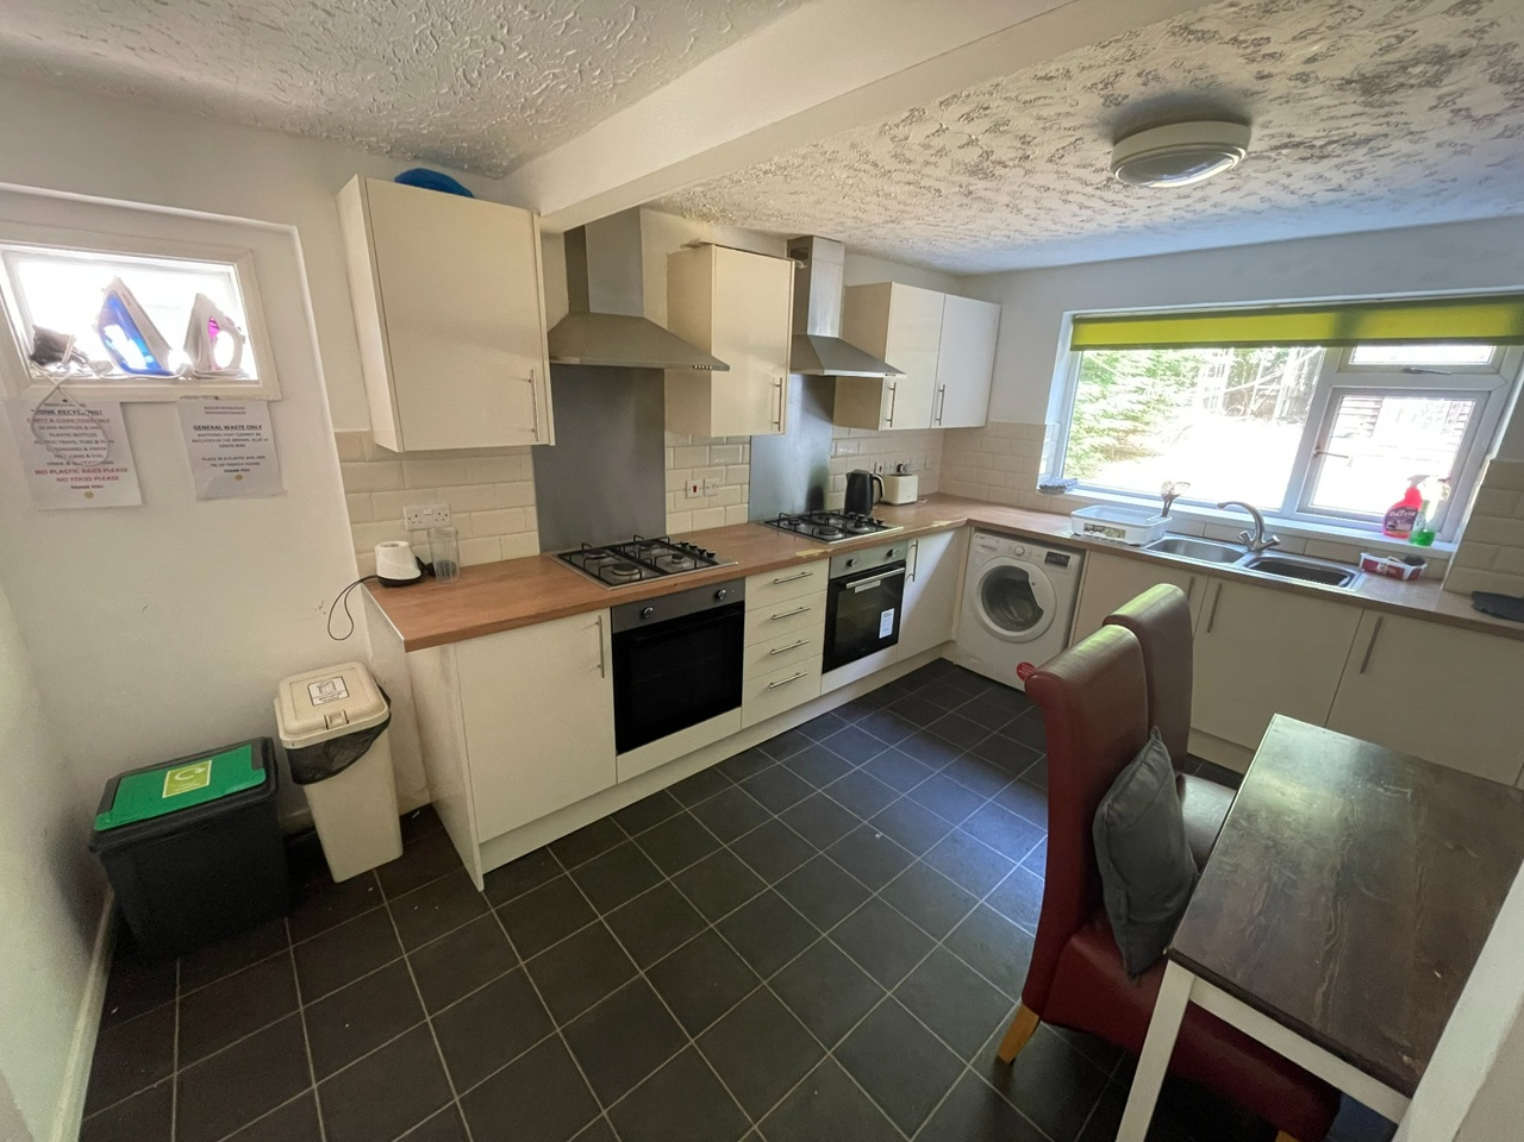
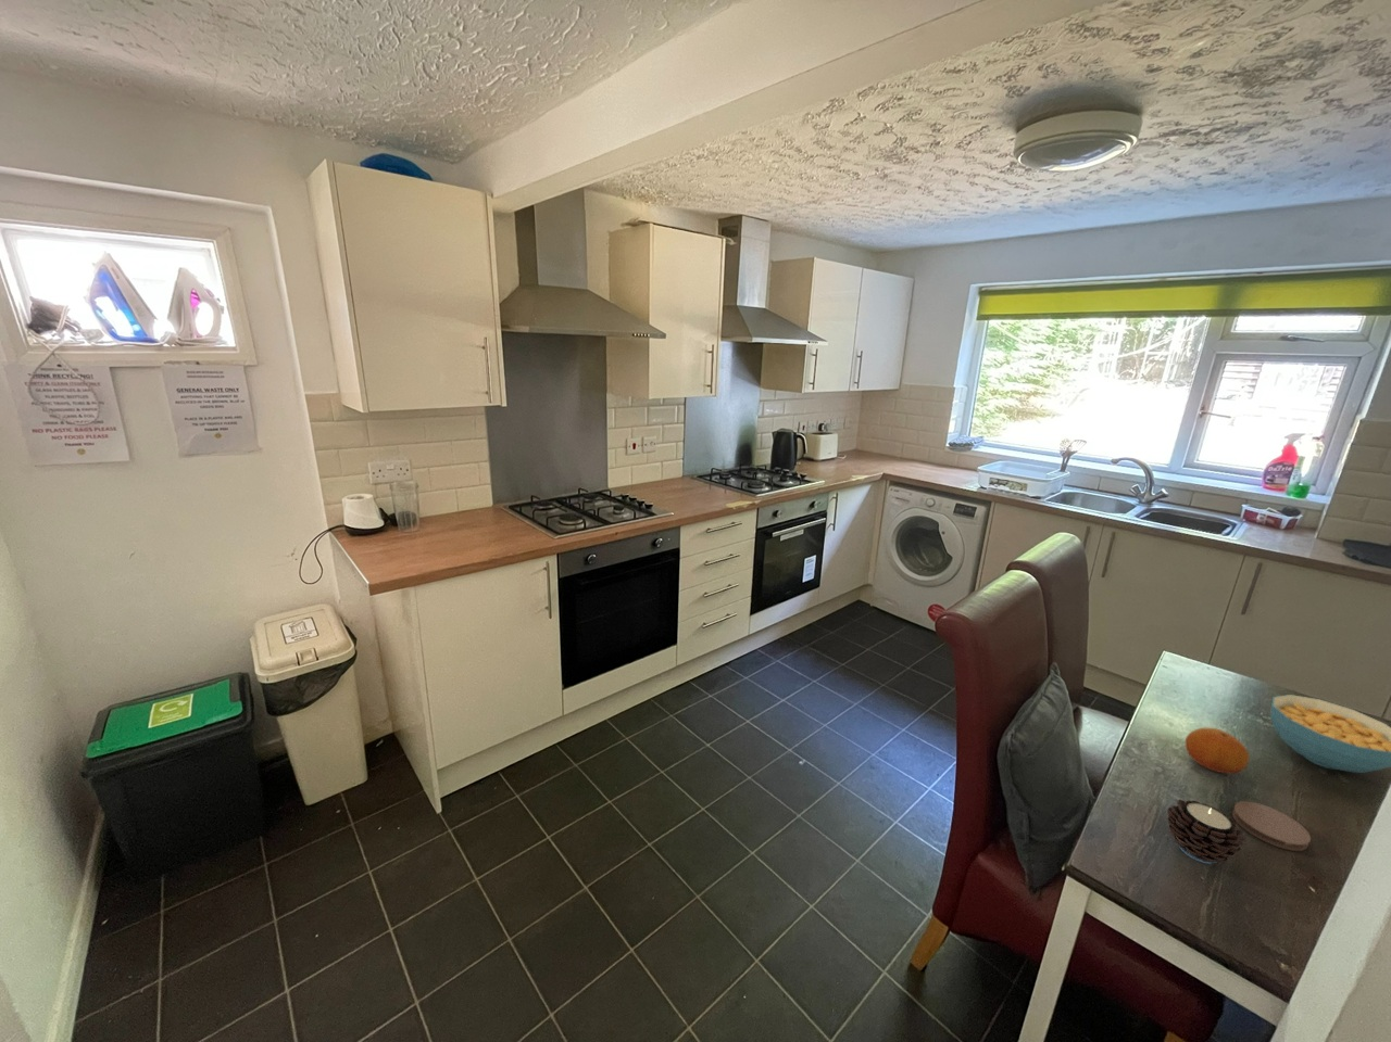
+ coaster [1231,800,1312,852]
+ fruit [1184,727,1250,775]
+ candle [1166,799,1248,865]
+ cereal bowl [1269,694,1391,774]
